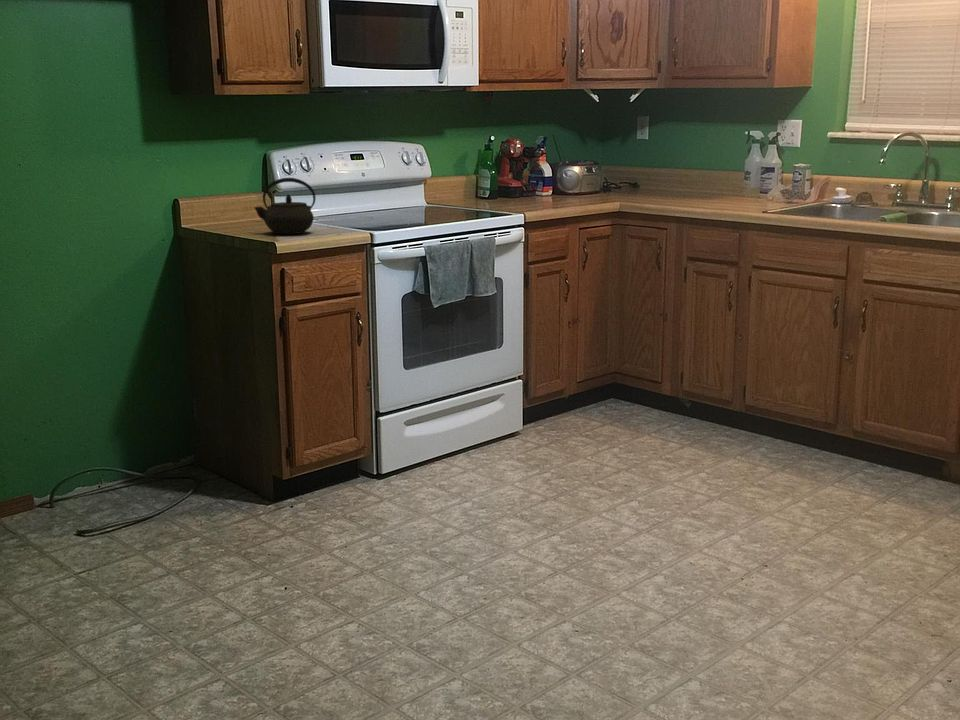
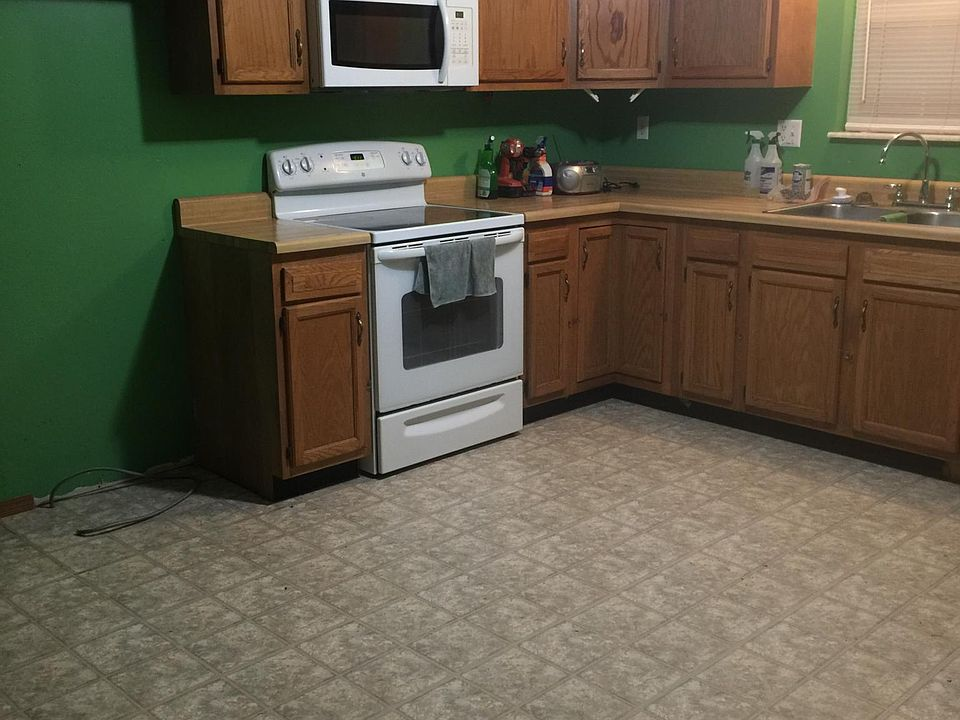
- kettle [253,177,317,235]
